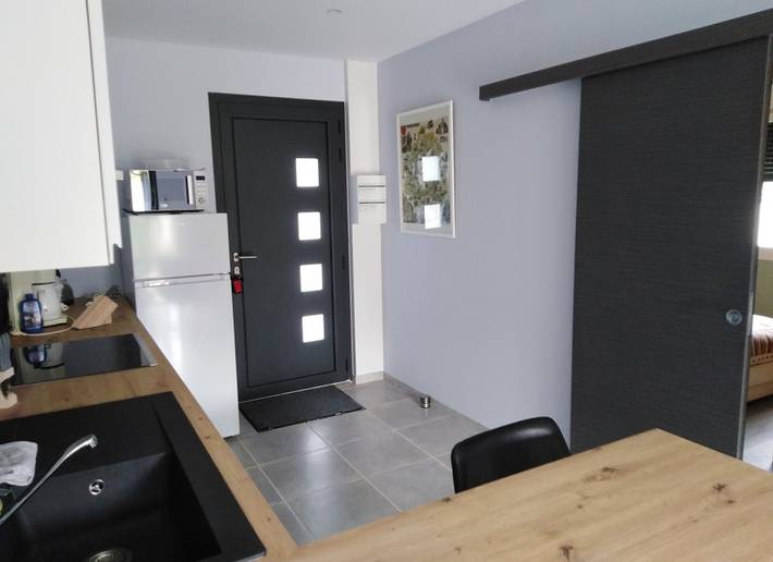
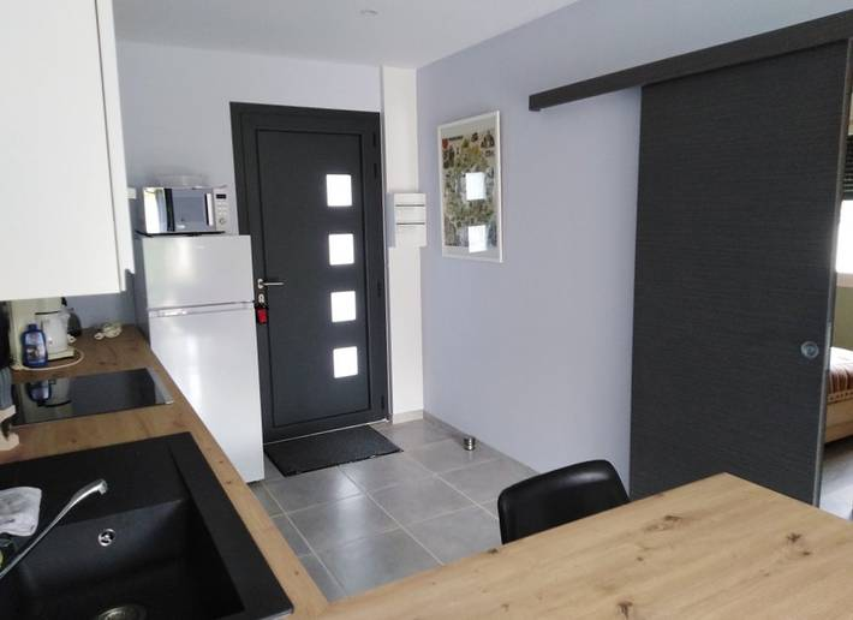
- knife block [71,283,123,330]
